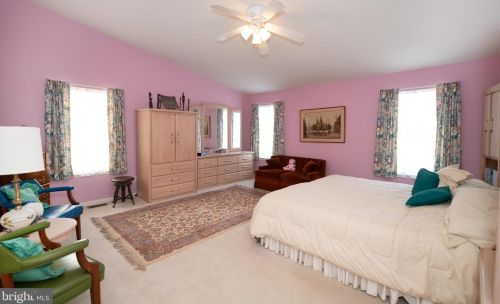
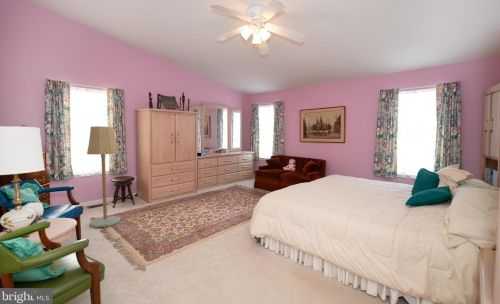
+ floor lamp [86,125,121,229]
